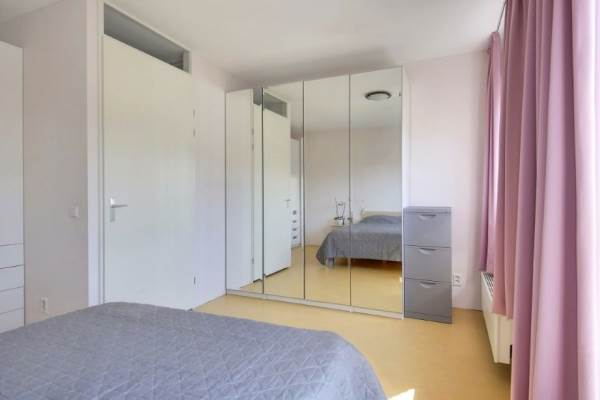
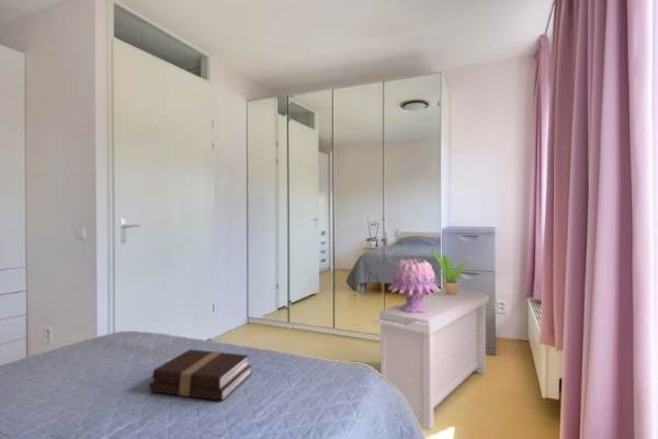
+ bench [373,288,490,430]
+ decorative vase [387,257,441,313]
+ potted plant [430,249,469,294]
+ book [148,348,252,402]
